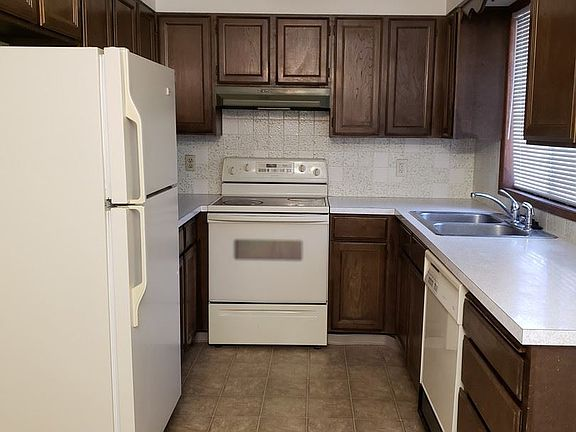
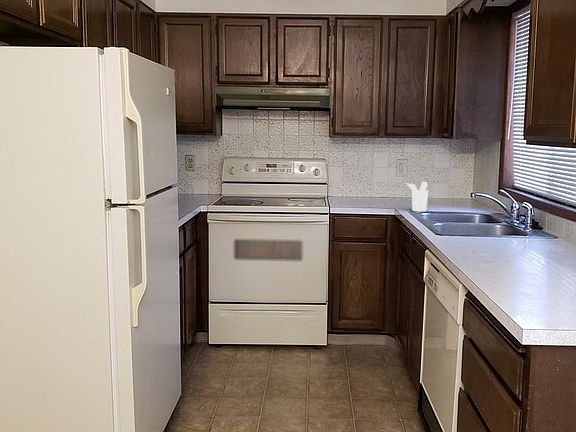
+ utensil holder [405,181,429,213]
